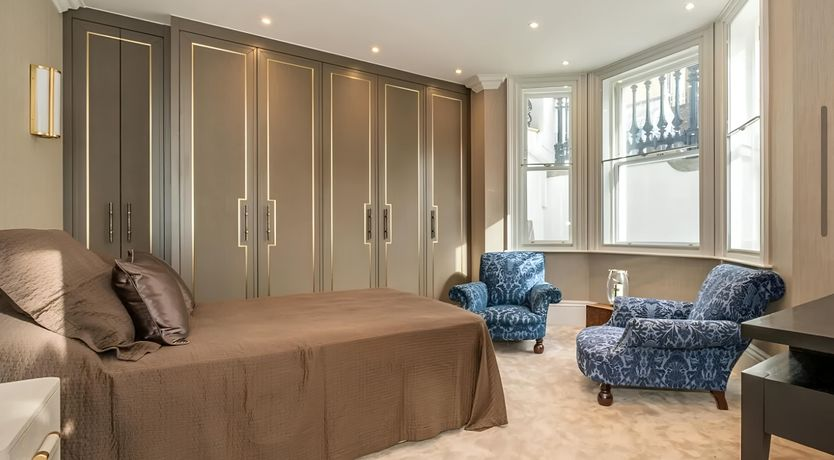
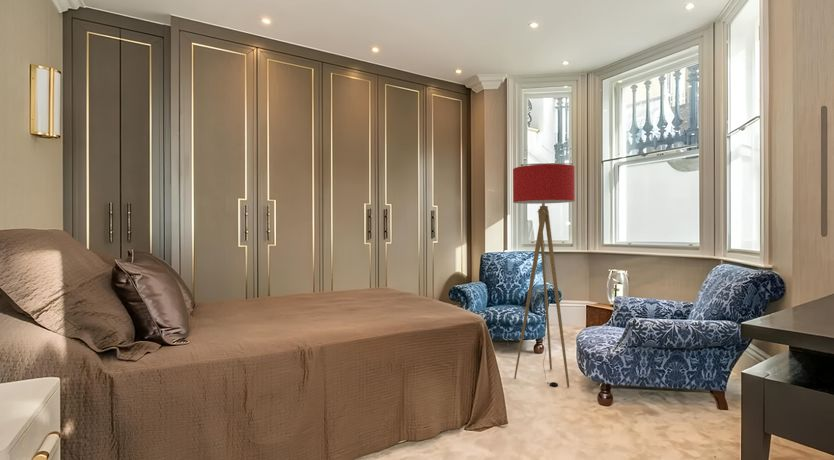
+ floor lamp [512,163,576,388]
